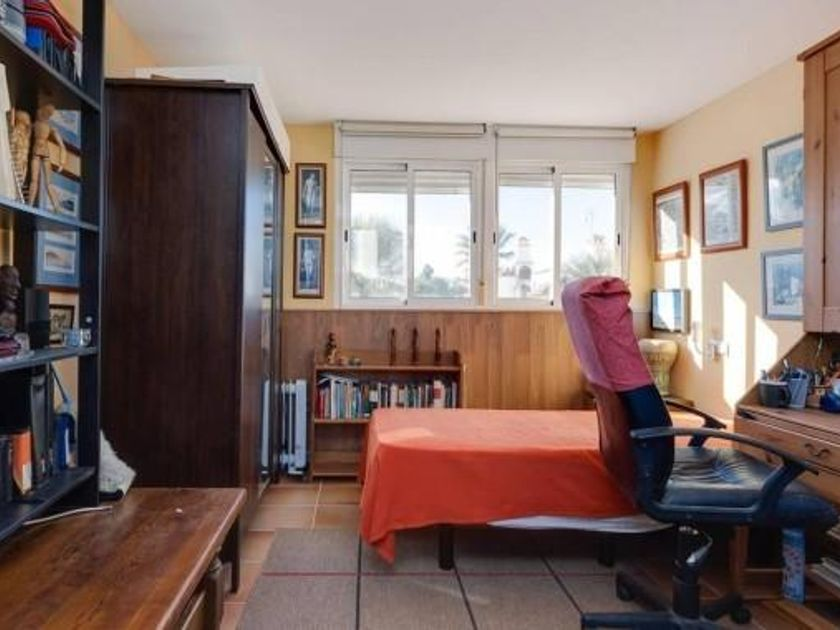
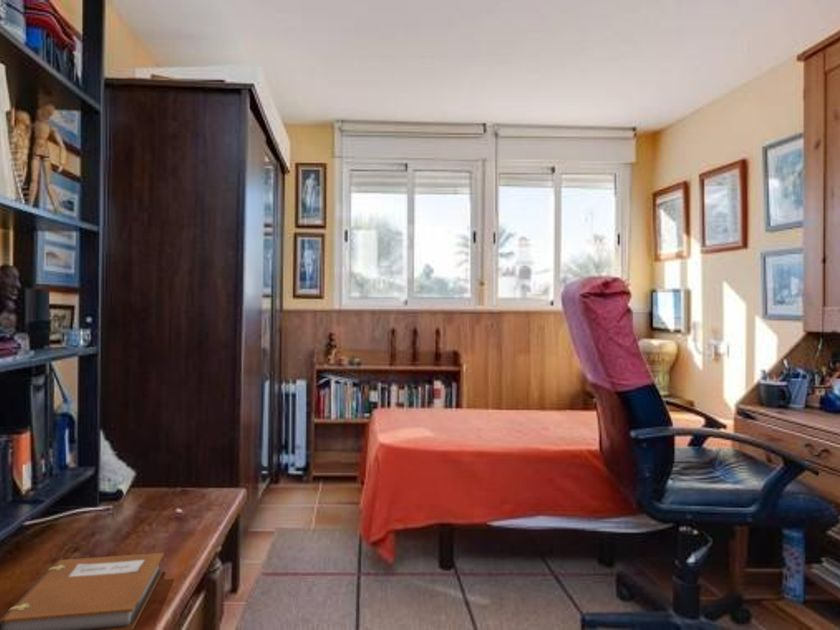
+ notebook [0,552,165,630]
